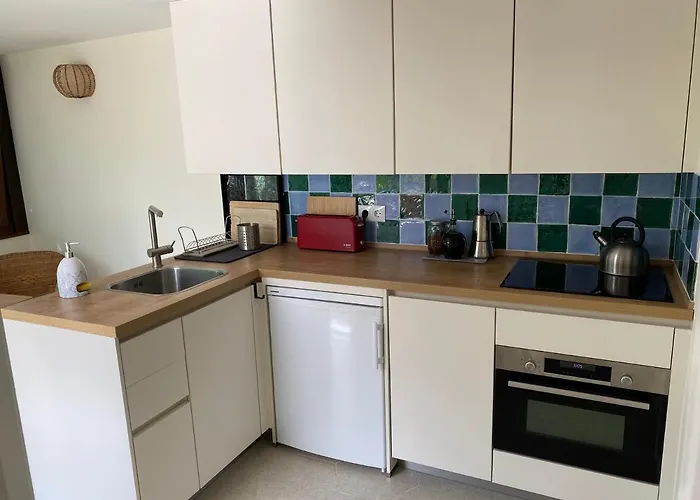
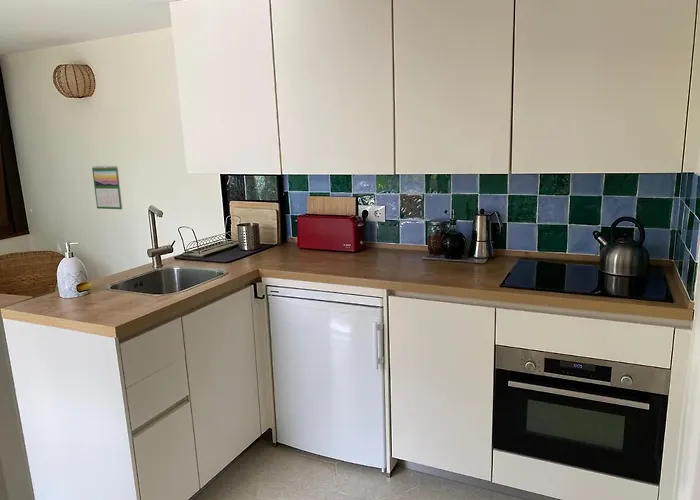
+ calendar [91,164,123,210]
